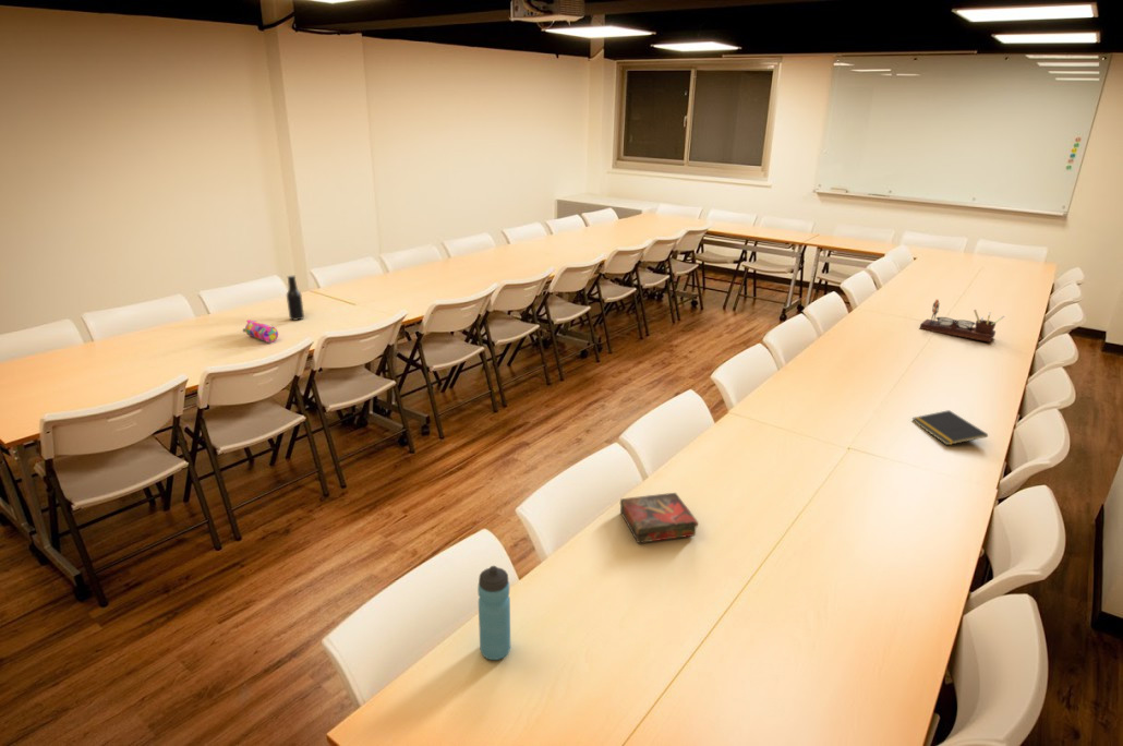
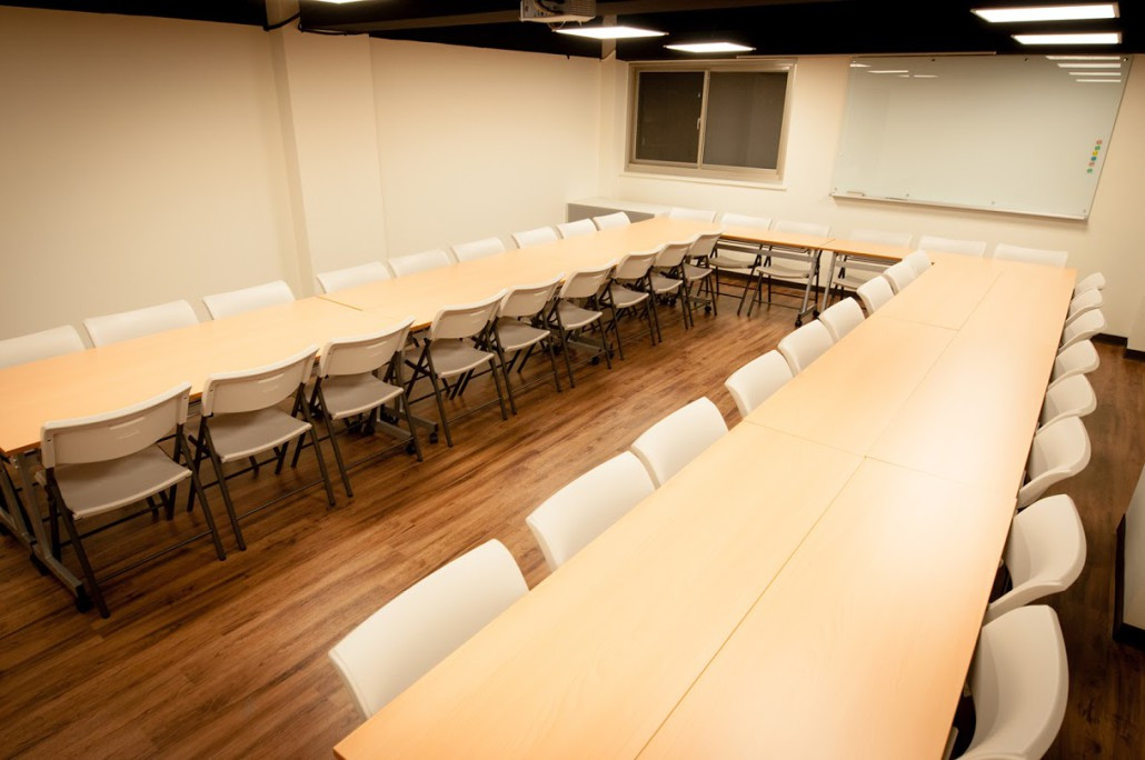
- beer bottle [286,274,305,322]
- pencil case [242,318,279,344]
- notepad [910,409,989,446]
- book [619,492,699,544]
- water bottle [476,565,511,661]
- desk organizer [919,298,1006,342]
